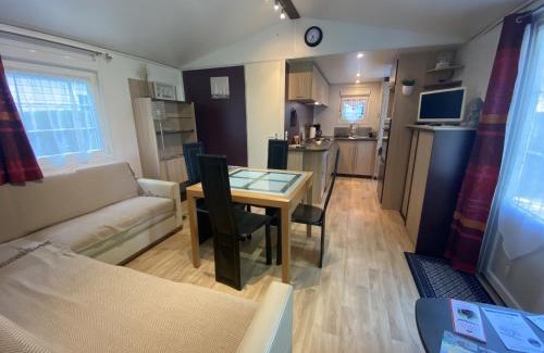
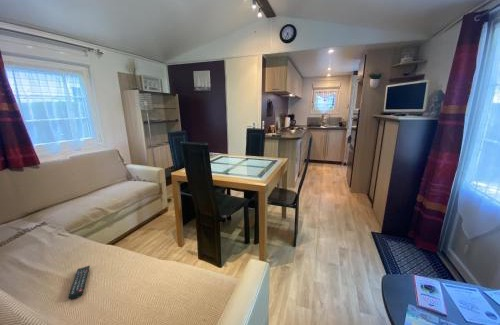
+ remote control [67,265,91,300]
